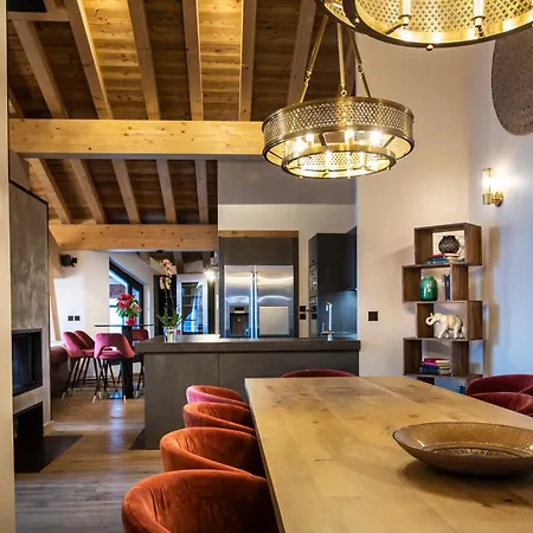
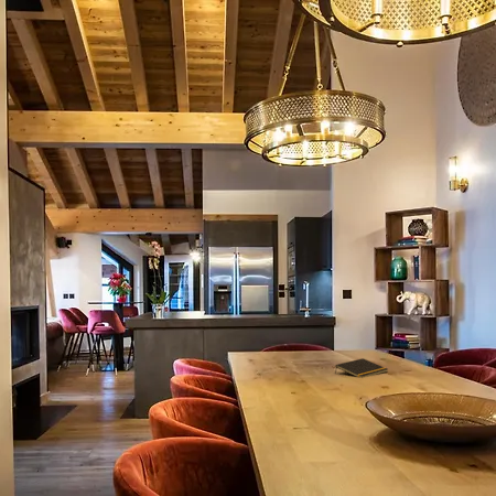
+ notepad [334,357,388,378]
